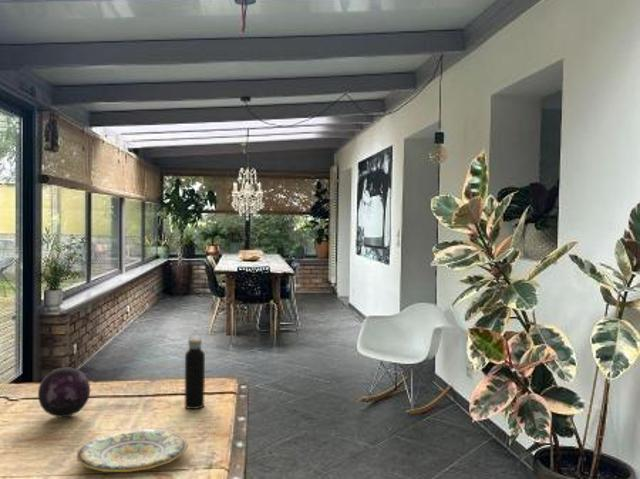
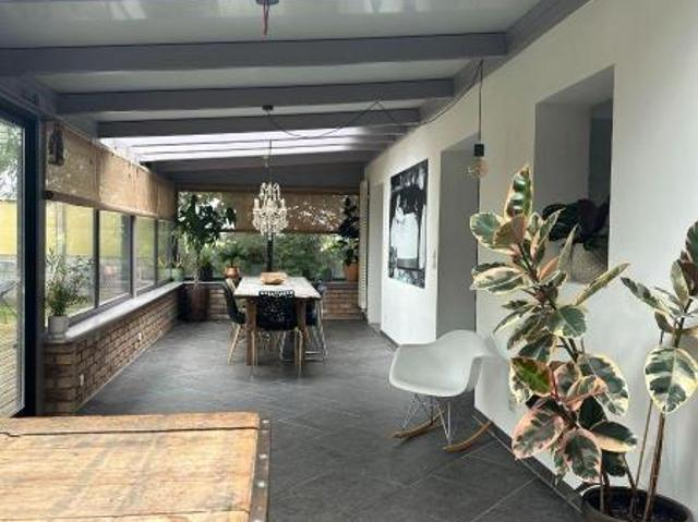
- decorative orb [37,366,91,418]
- water bottle [184,332,206,410]
- plate [76,428,189,473]
